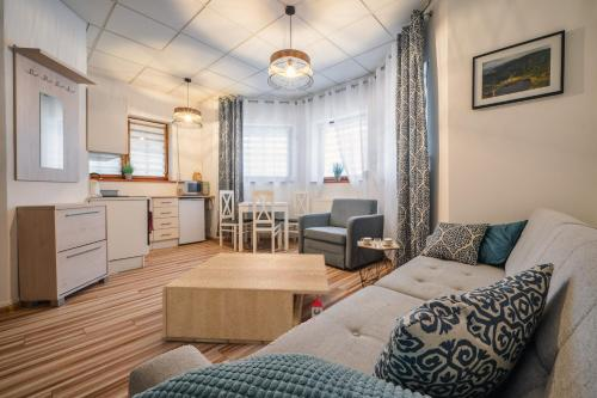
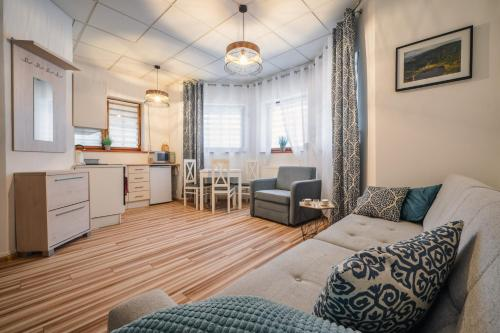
- coffee table [161,251,330,345]
